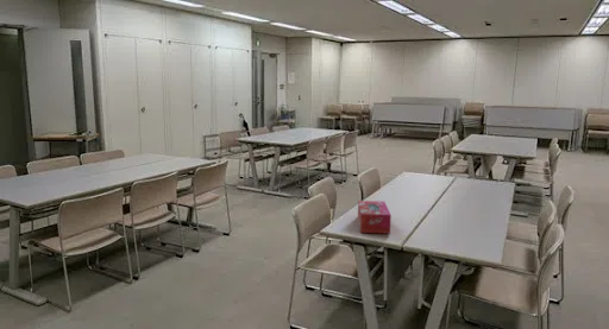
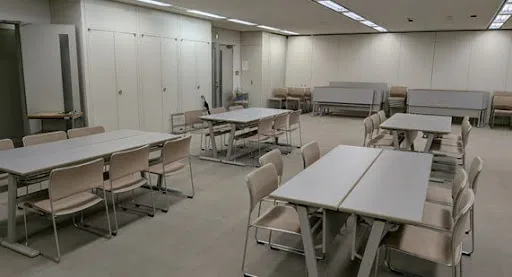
- tissue box [357,200,393,235]
